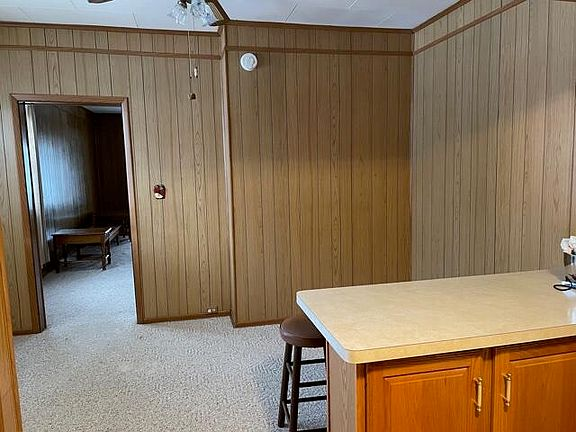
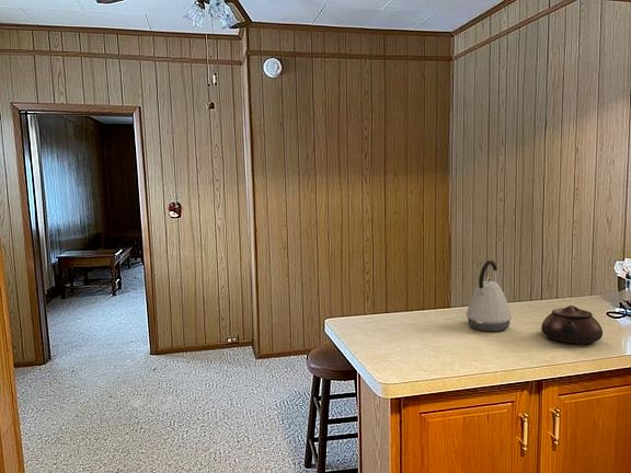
+ teapot [540,304,604,345]
+ kettle [466,259,513,333]
